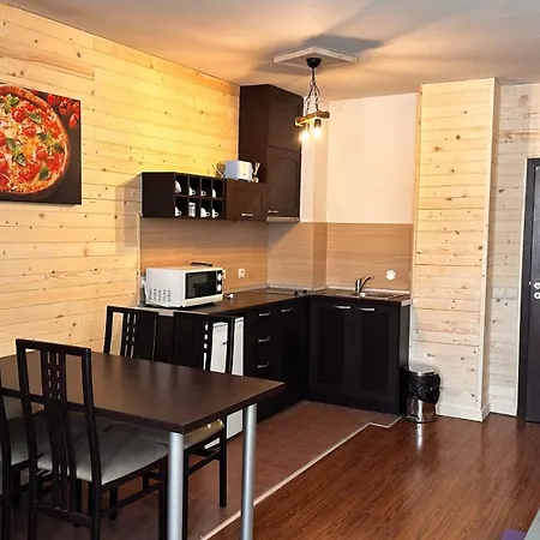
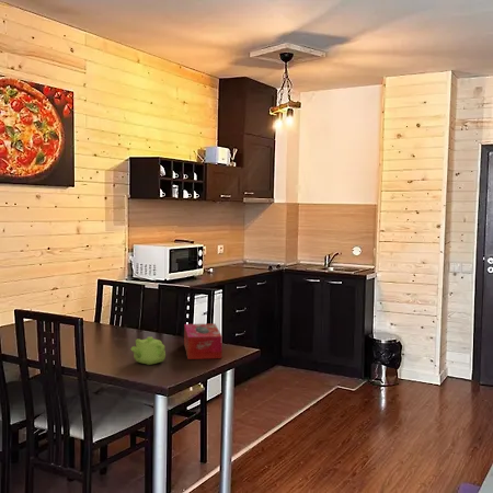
+ tissue box [183,323,223,360]
+ teapot [130,335,167,366]
